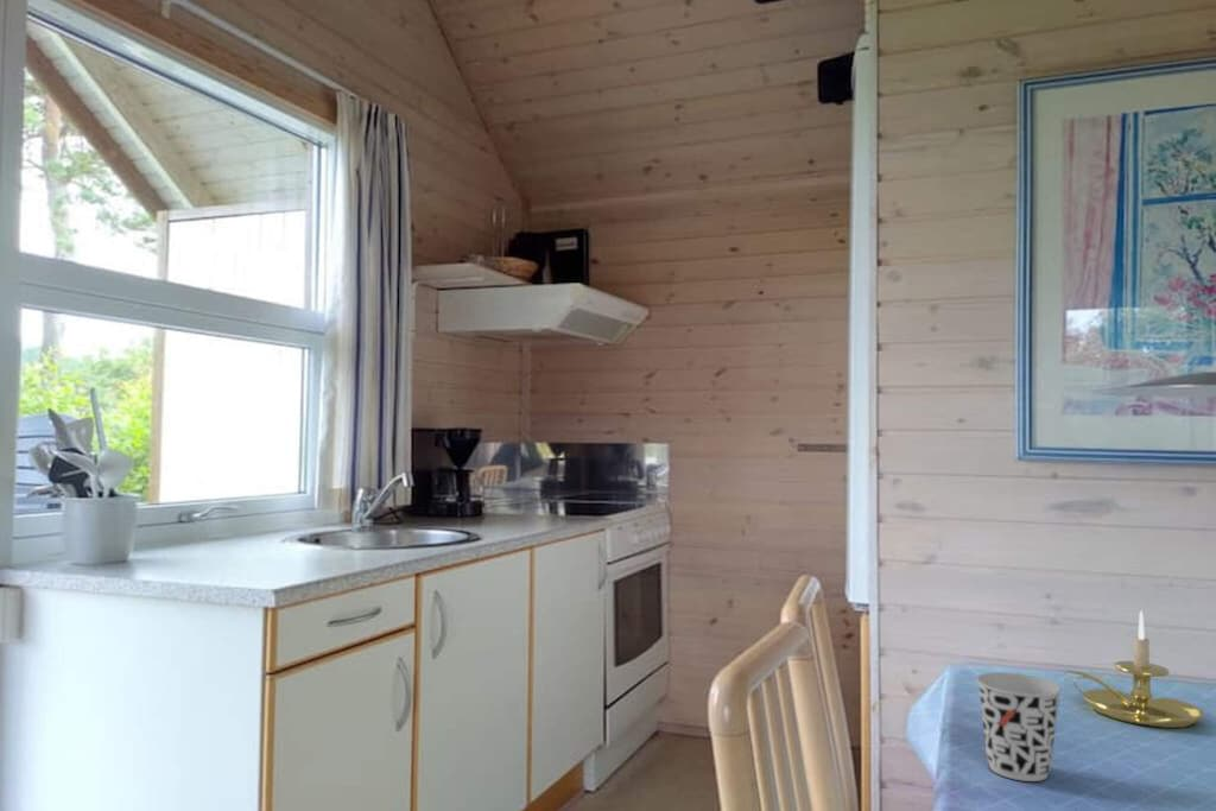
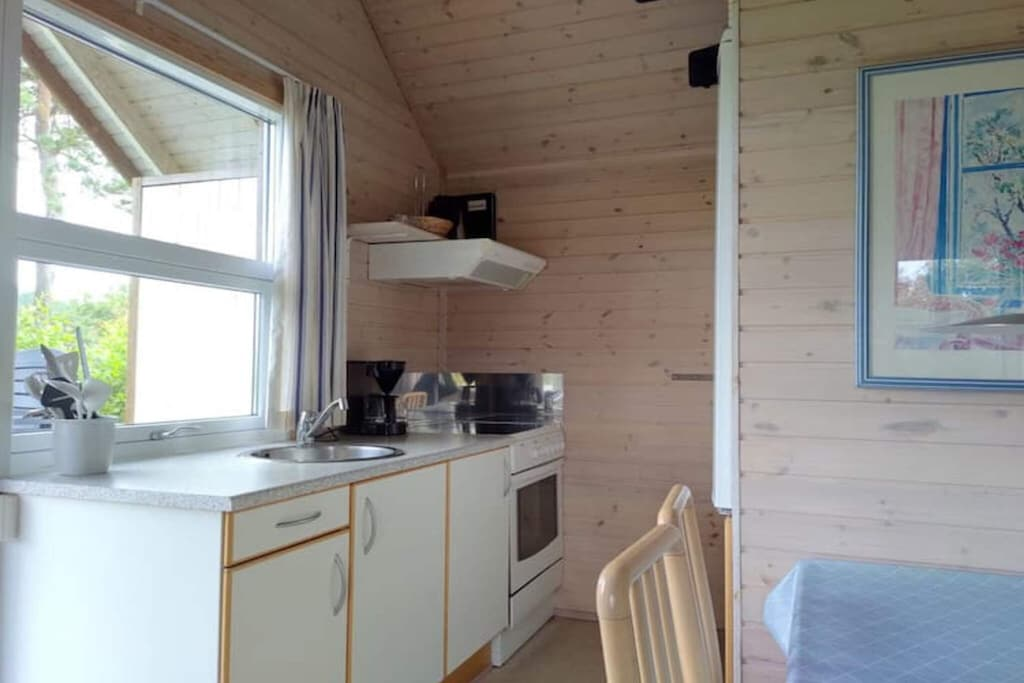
- candle holder [1064,609,1205,729]
- cup [975,671,1063,783]
